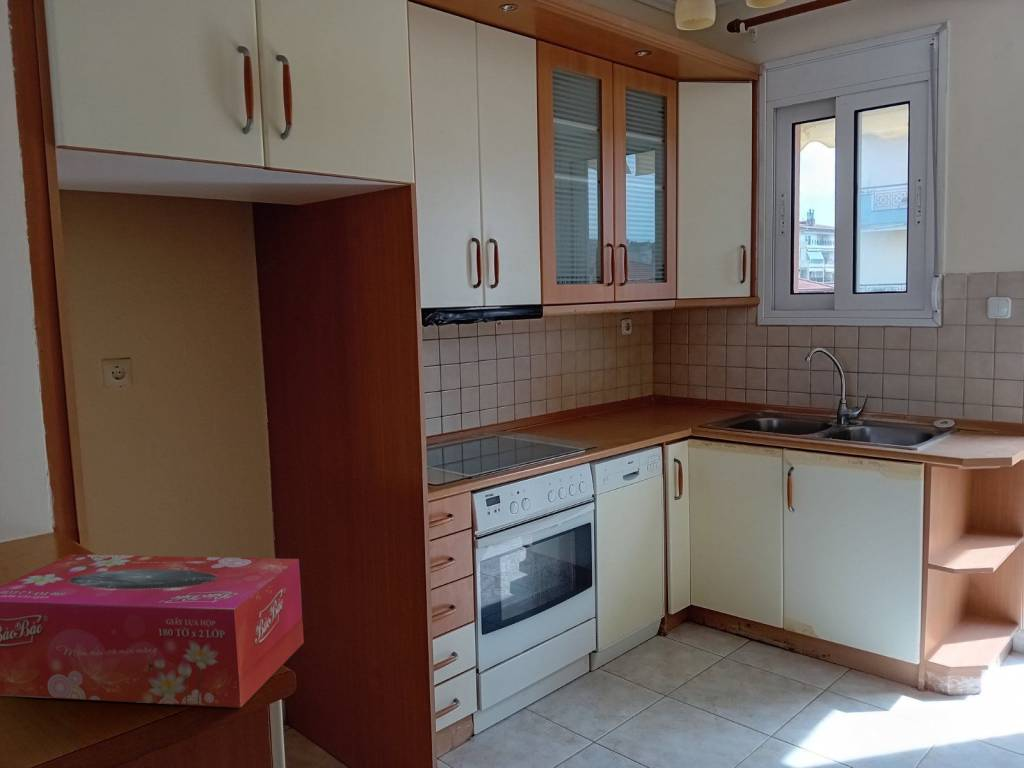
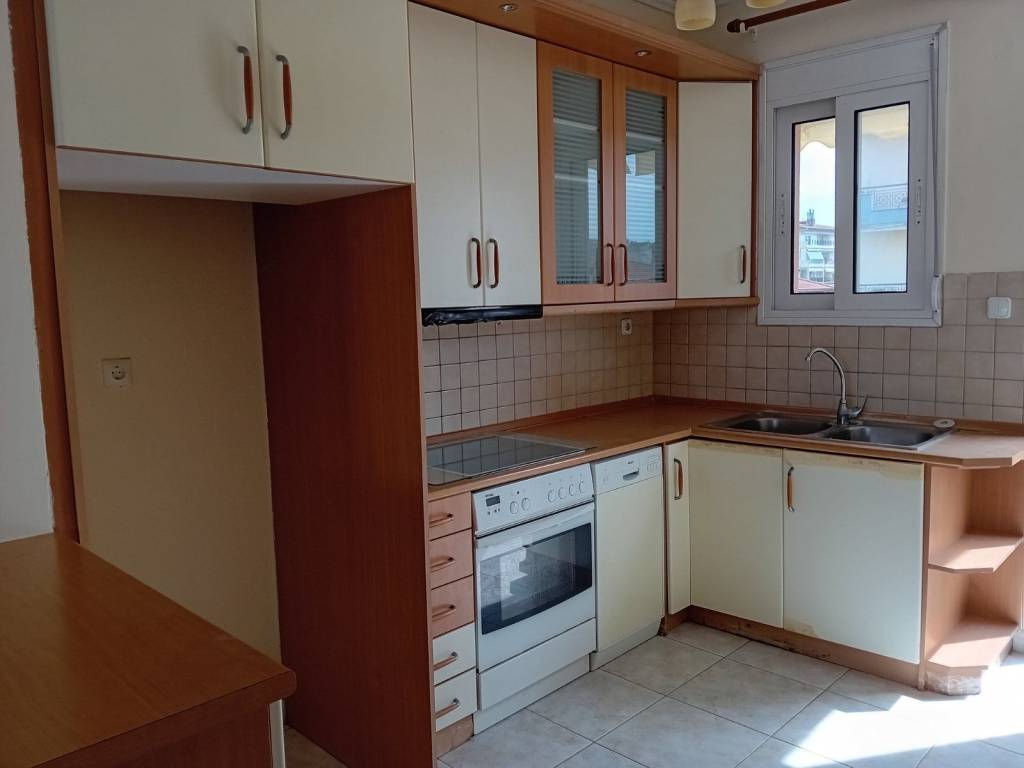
- tissue box [0,553,305,709]
